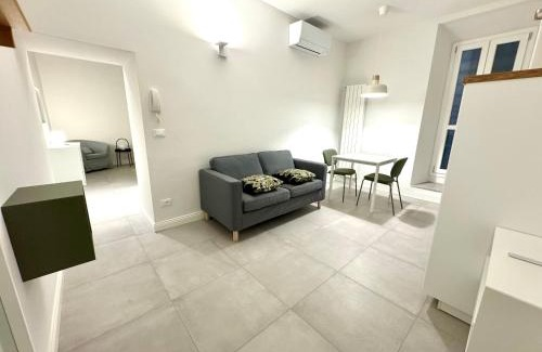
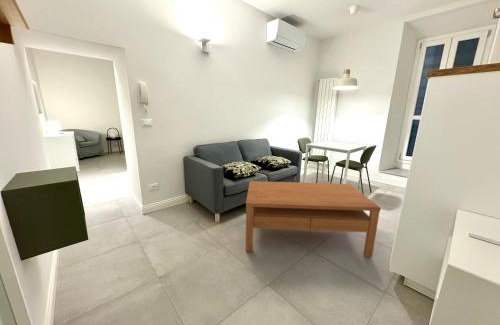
+ coffee table [245,180,382,258]
